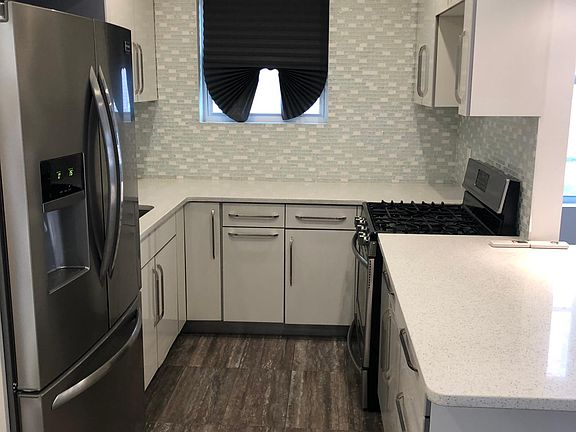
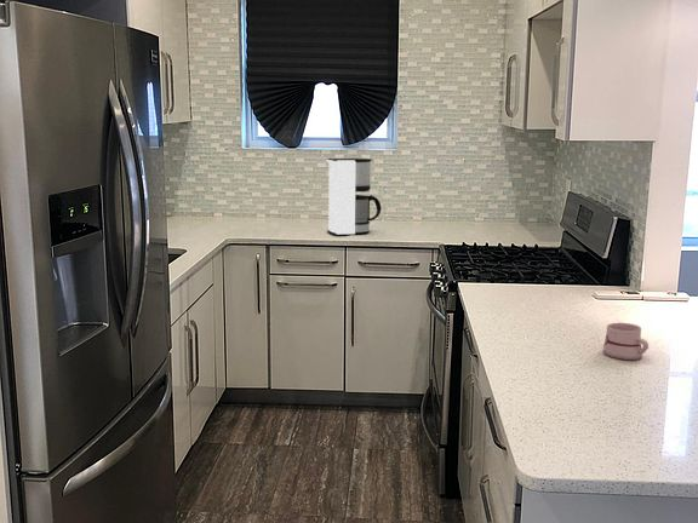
+ mug [602,322,650,361]
+ coffee maker [326,157,382,236]
